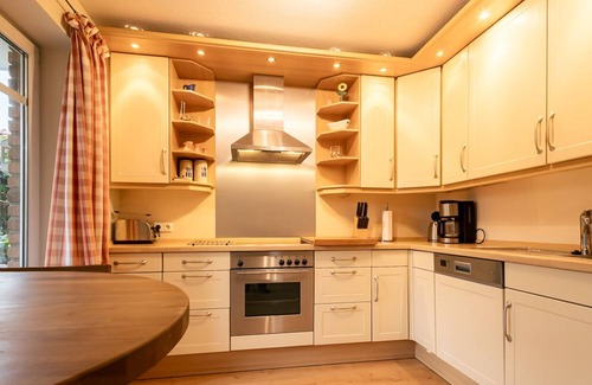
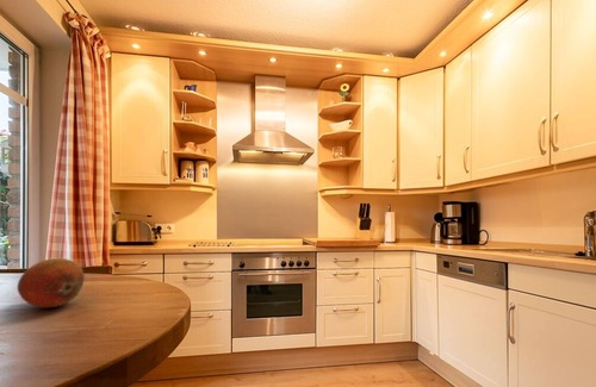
+ fruit [17,257,86,308]
